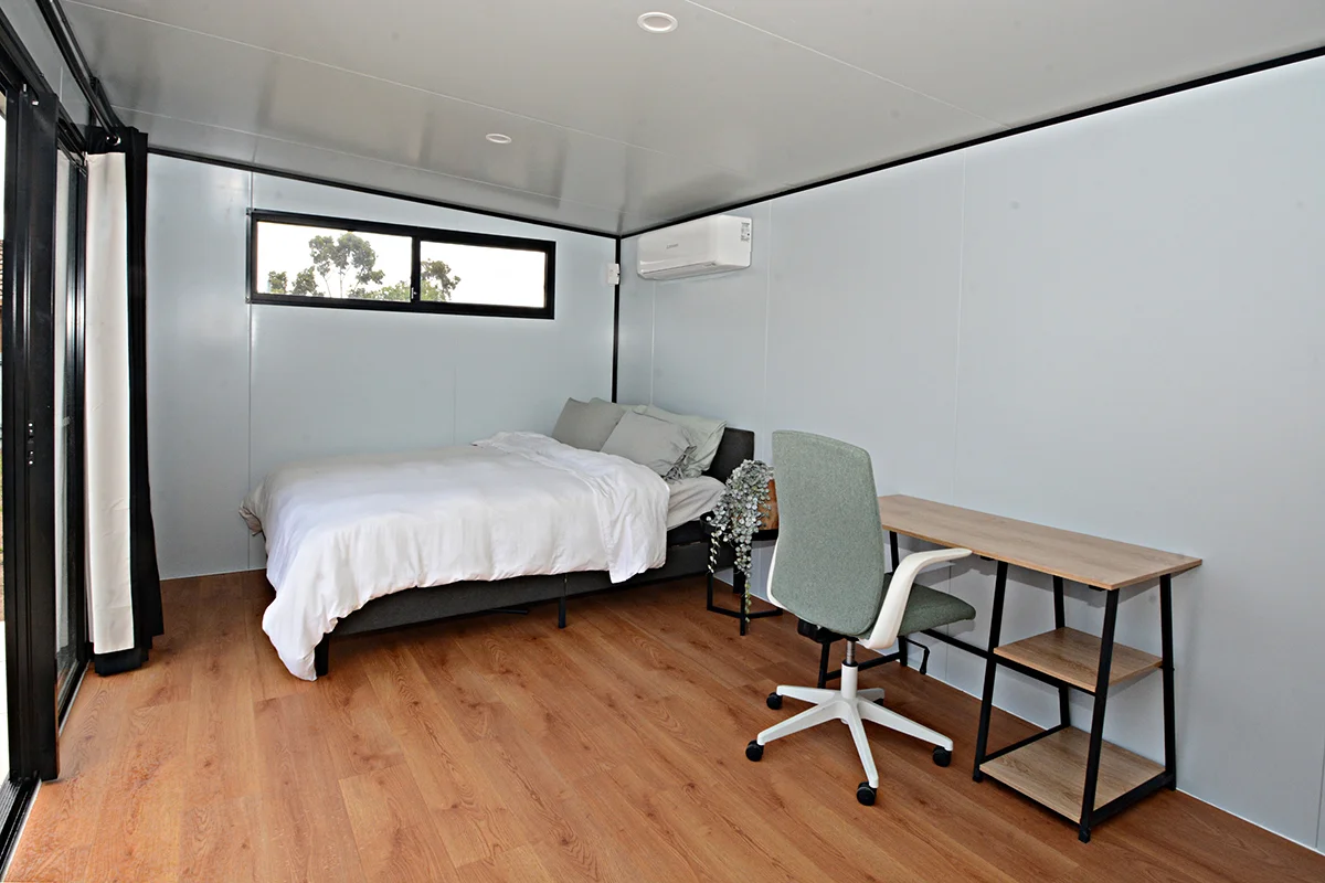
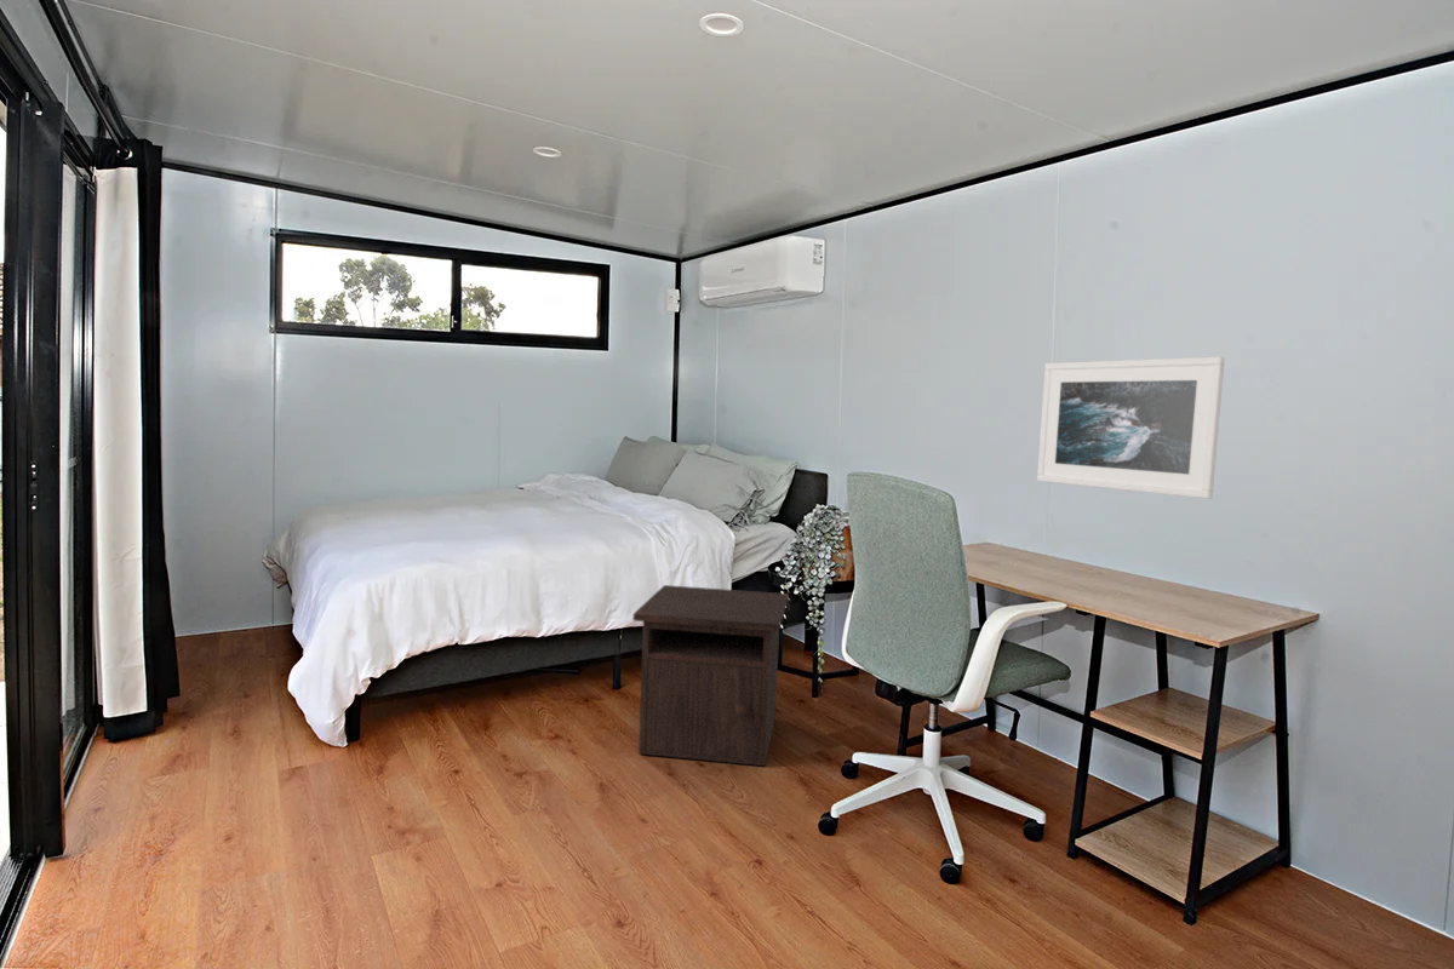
+ nightstand [631,584,790,767]
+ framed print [1036,355,1226,500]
